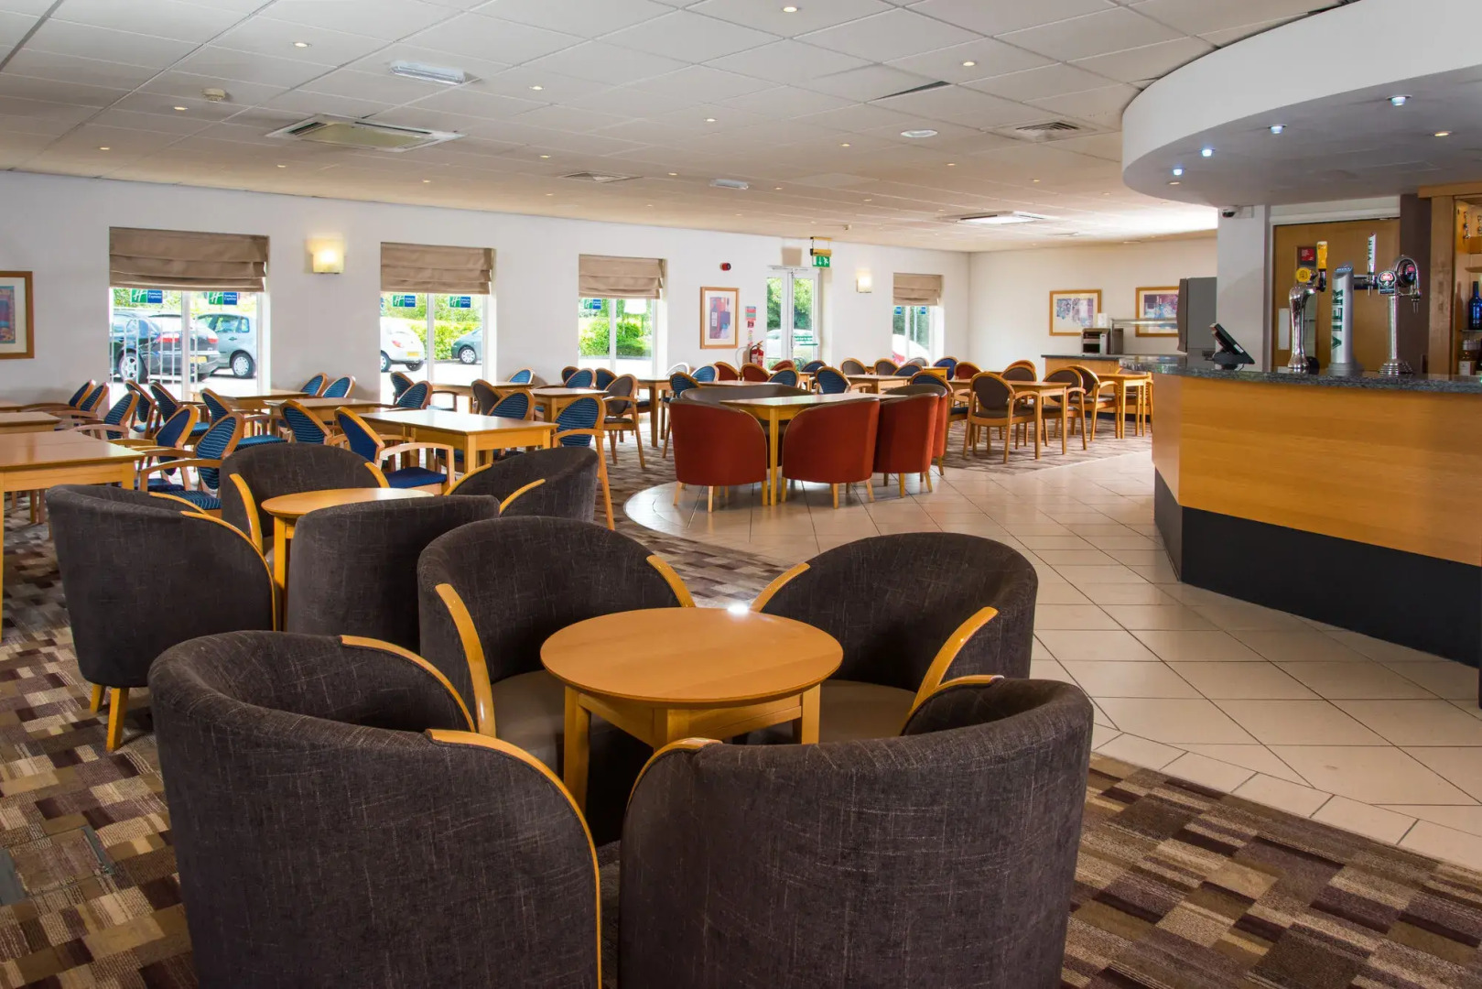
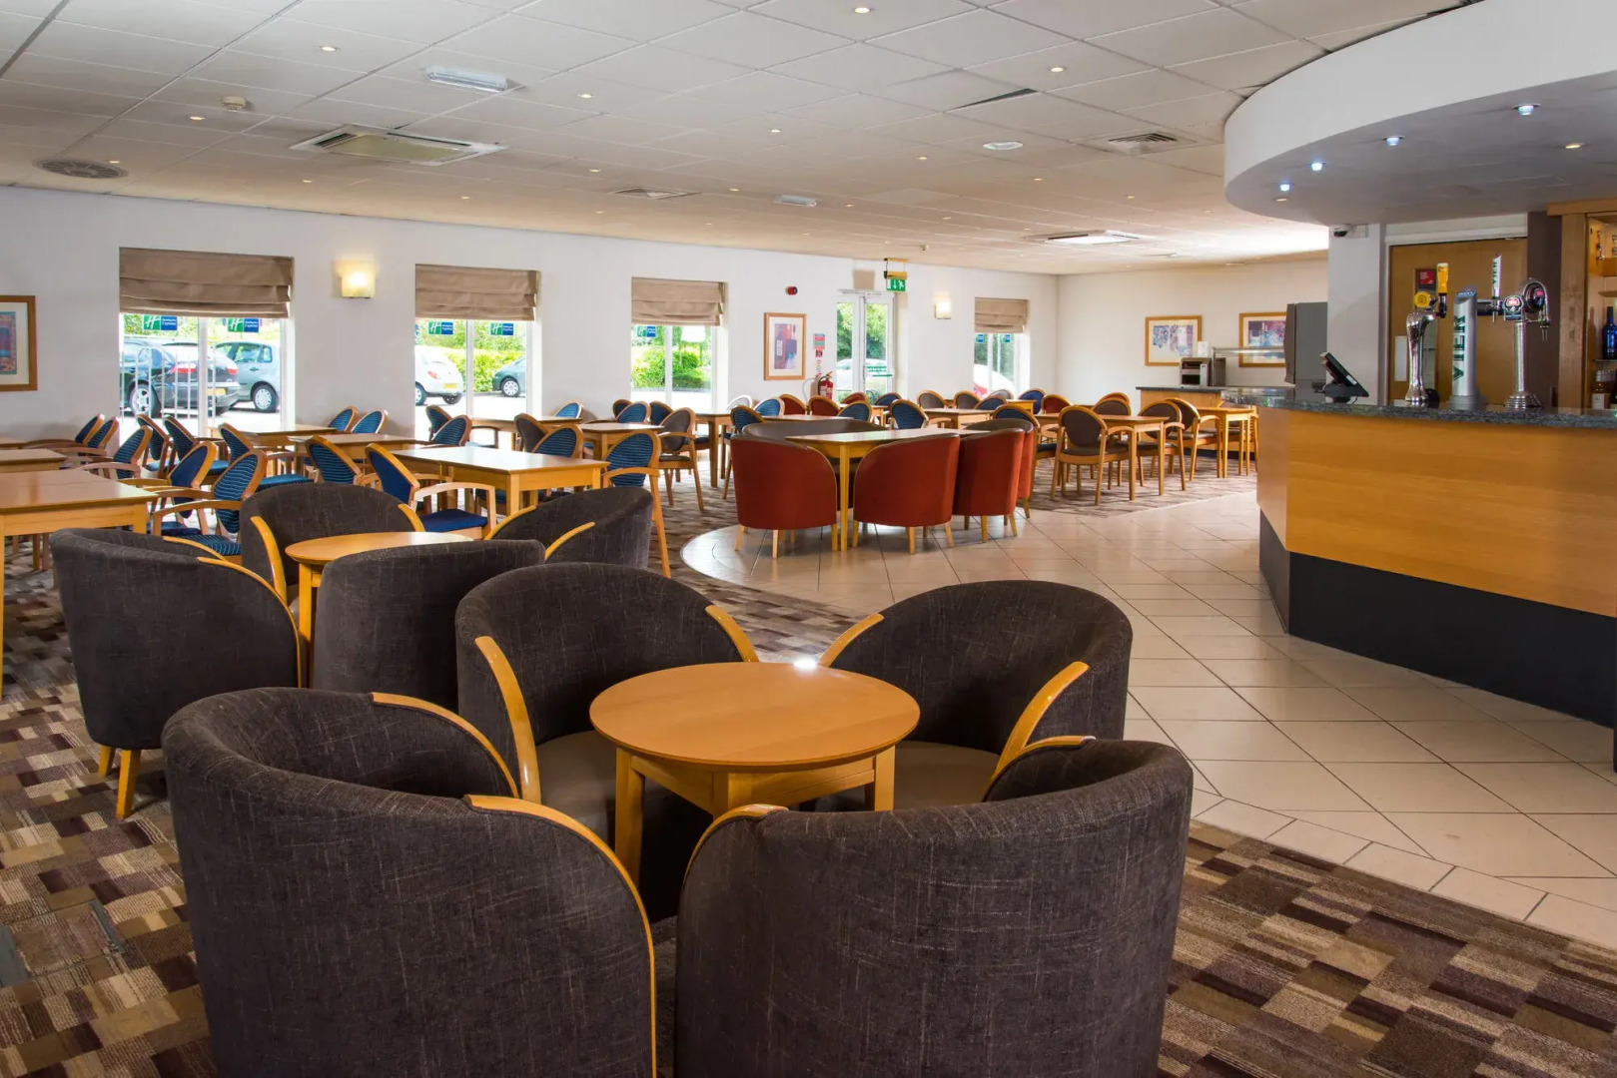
+ ceiling vent [30,155,130,179]
